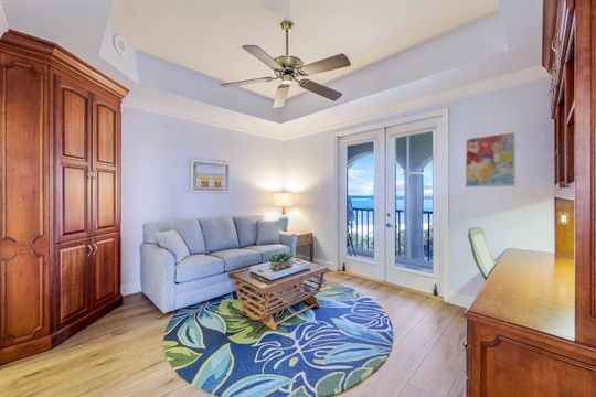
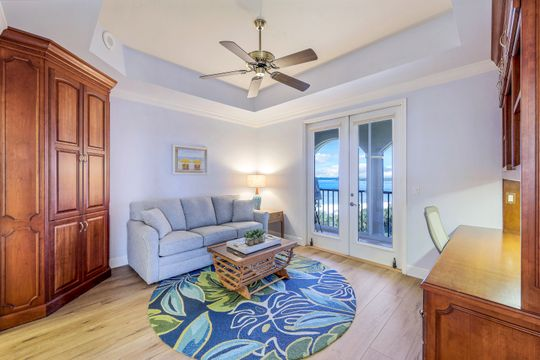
- wall art [465,131,517,189]
